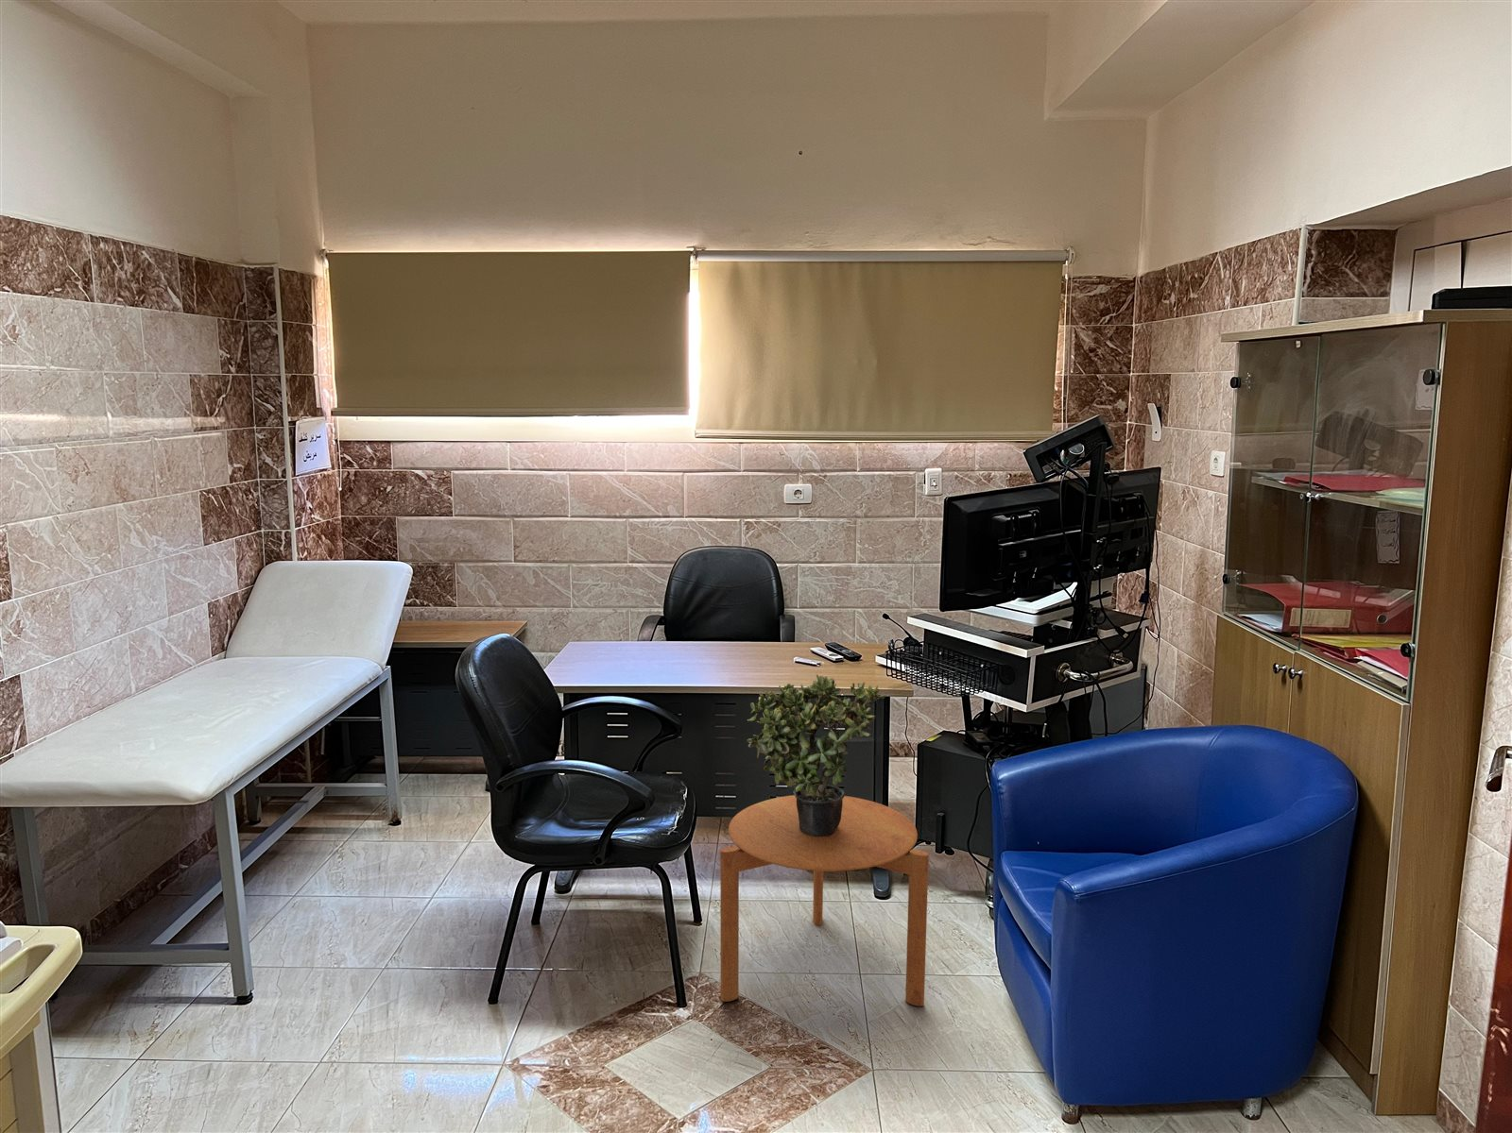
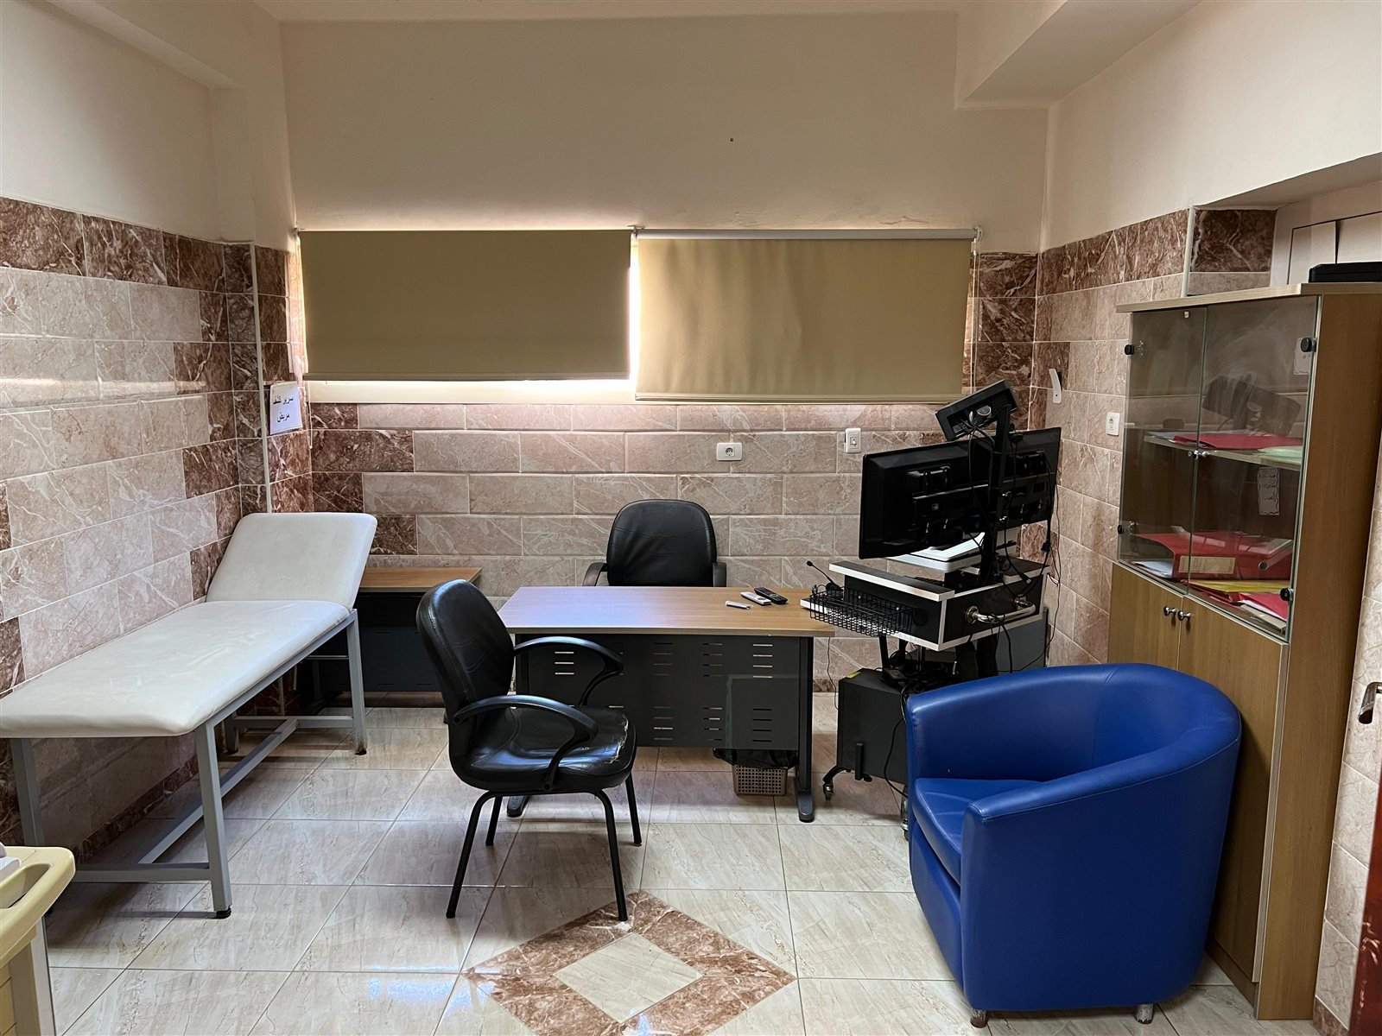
- side table [719,795,930,1007]
- potted plant [745,674,887,837]
